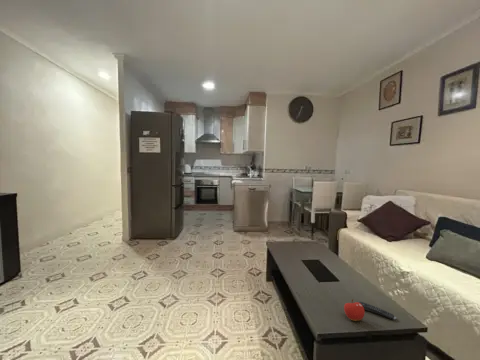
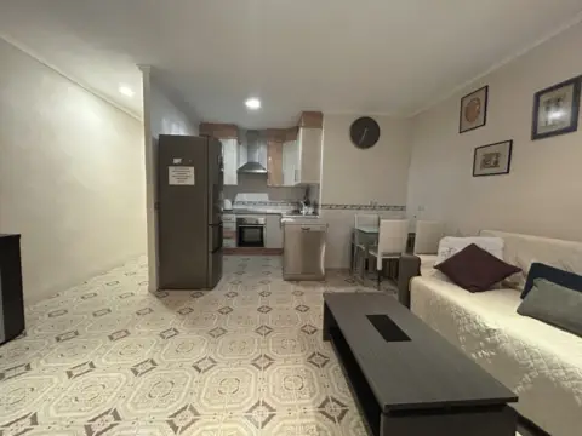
- remote control [357,300,397,321]
- fruit [343,298,366,322]
